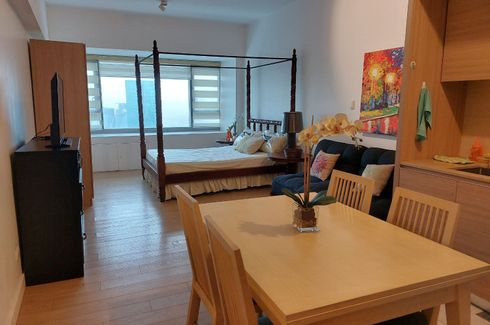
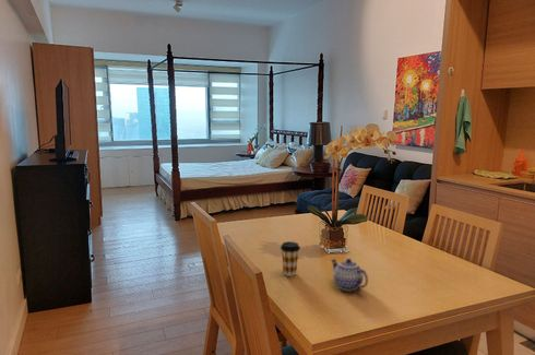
+ teapot [330,258,369,292]
+ coffee cup [280,240,301,277]
